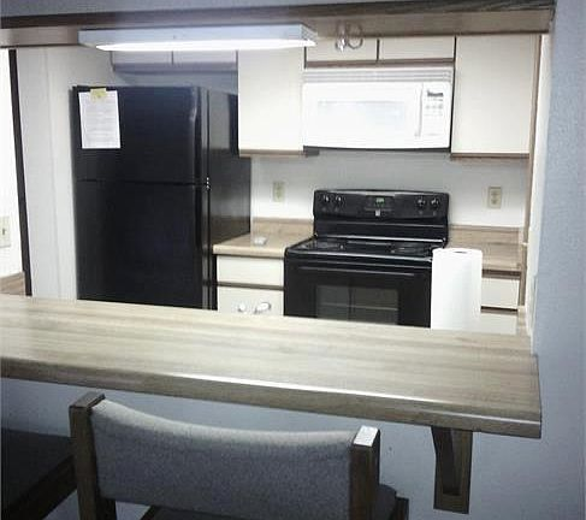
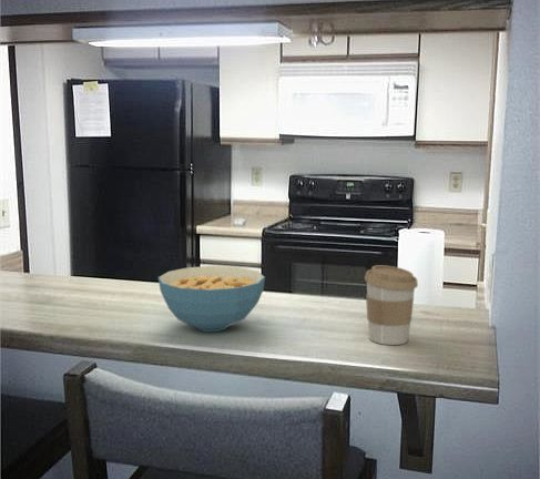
+ coffee cup [364,264,419,346]
+ cereal bowl [157,265,266,333]
